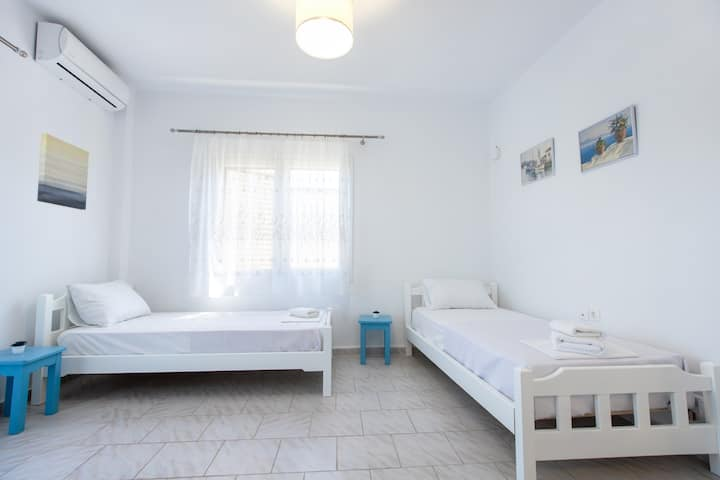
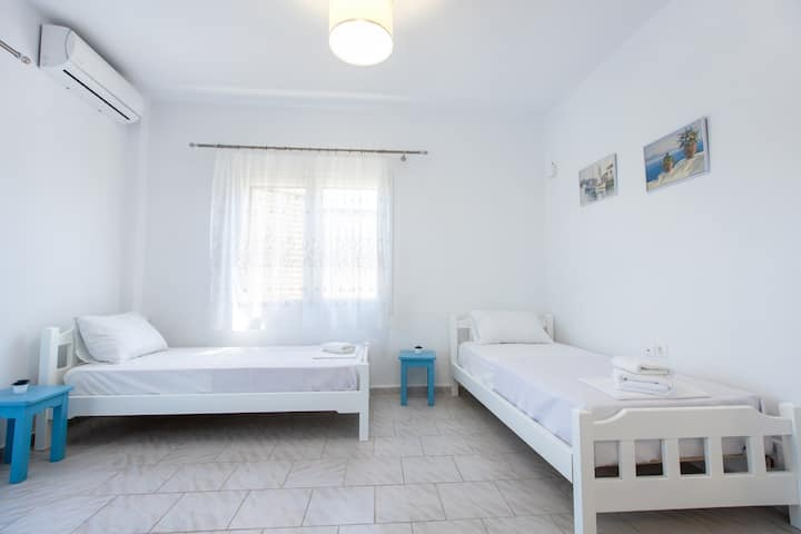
- wall art [36,132,90,211]
